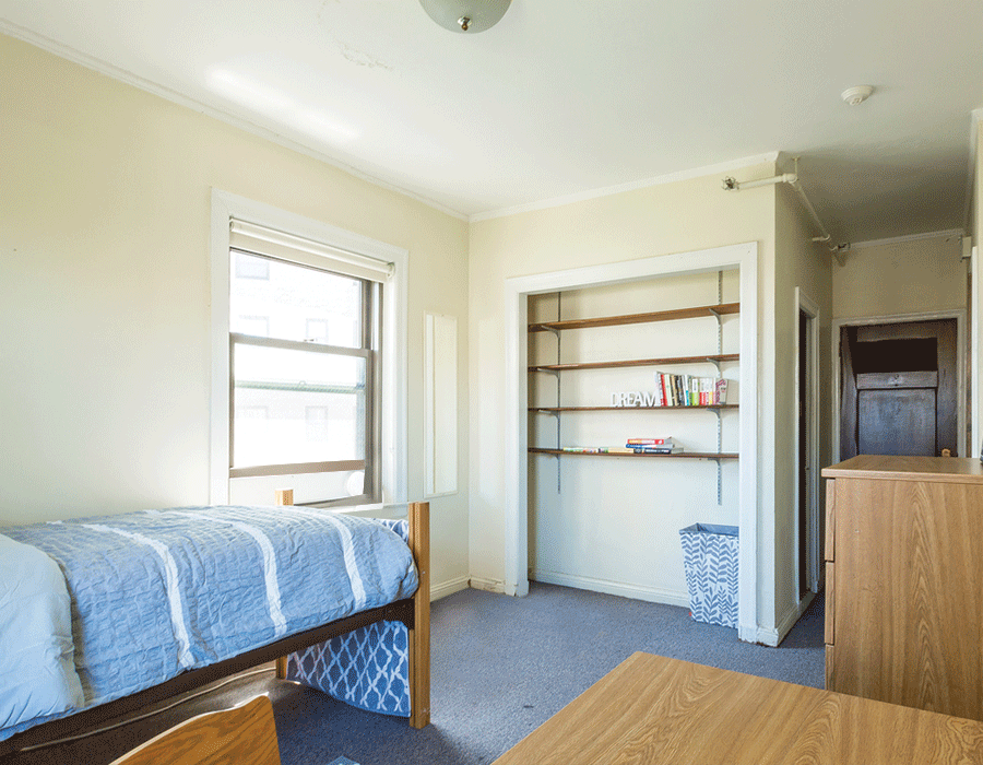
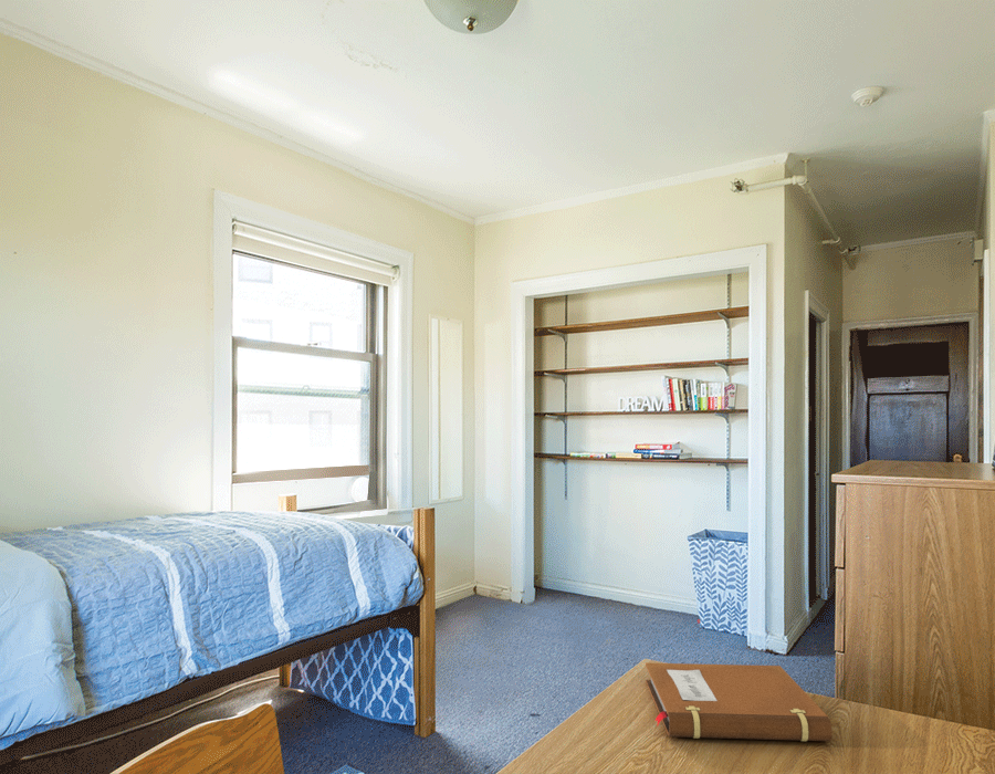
+ notebook [645,662,834,742]
